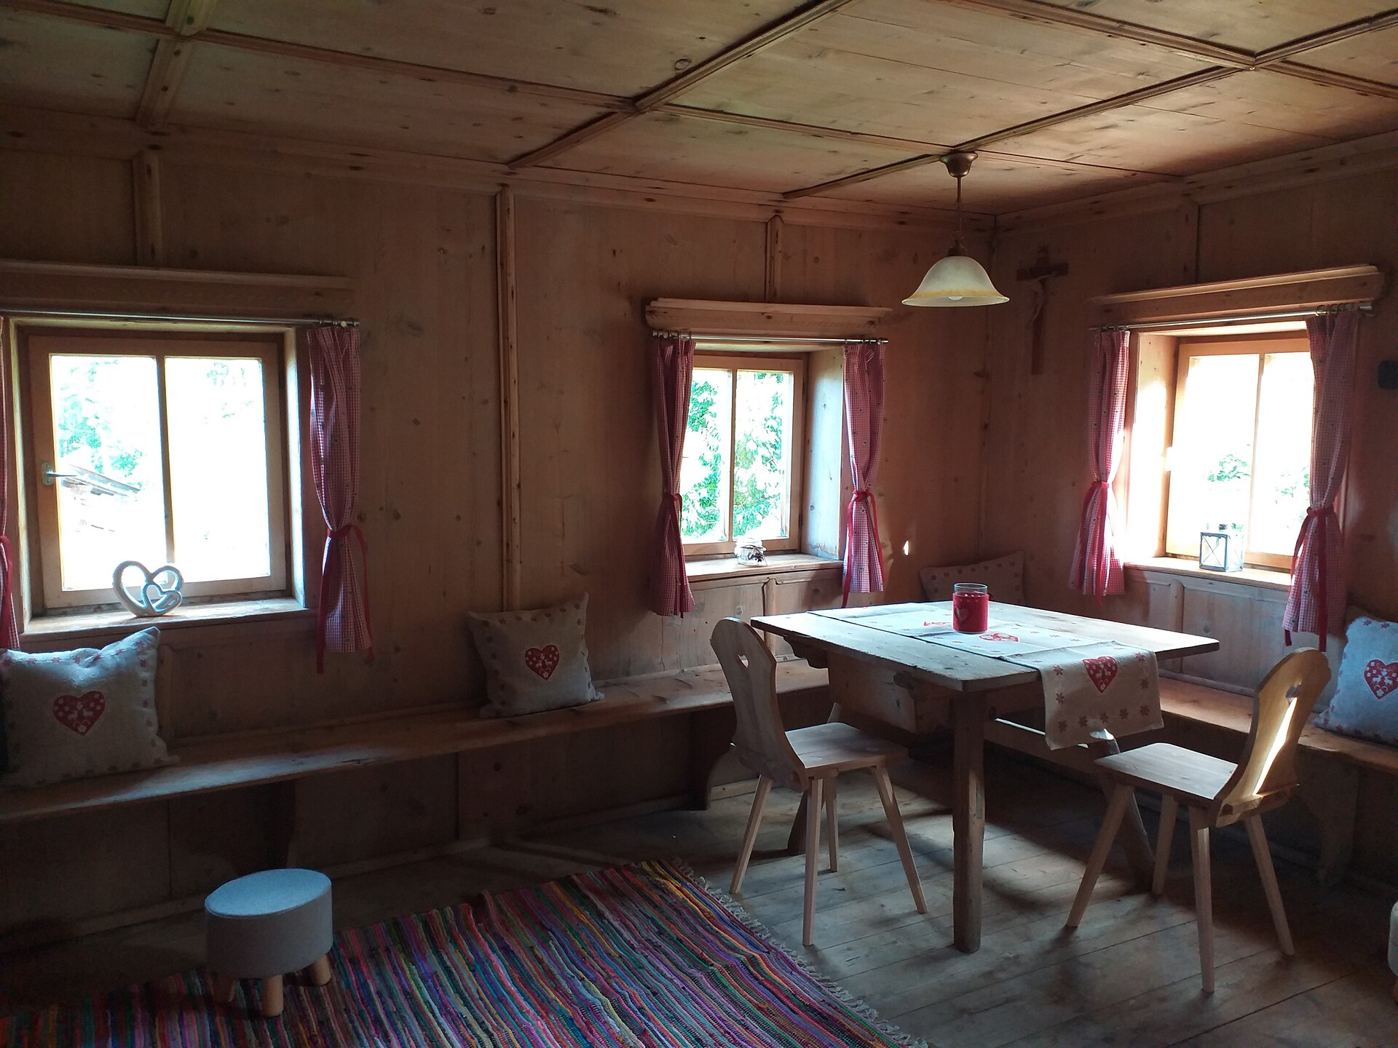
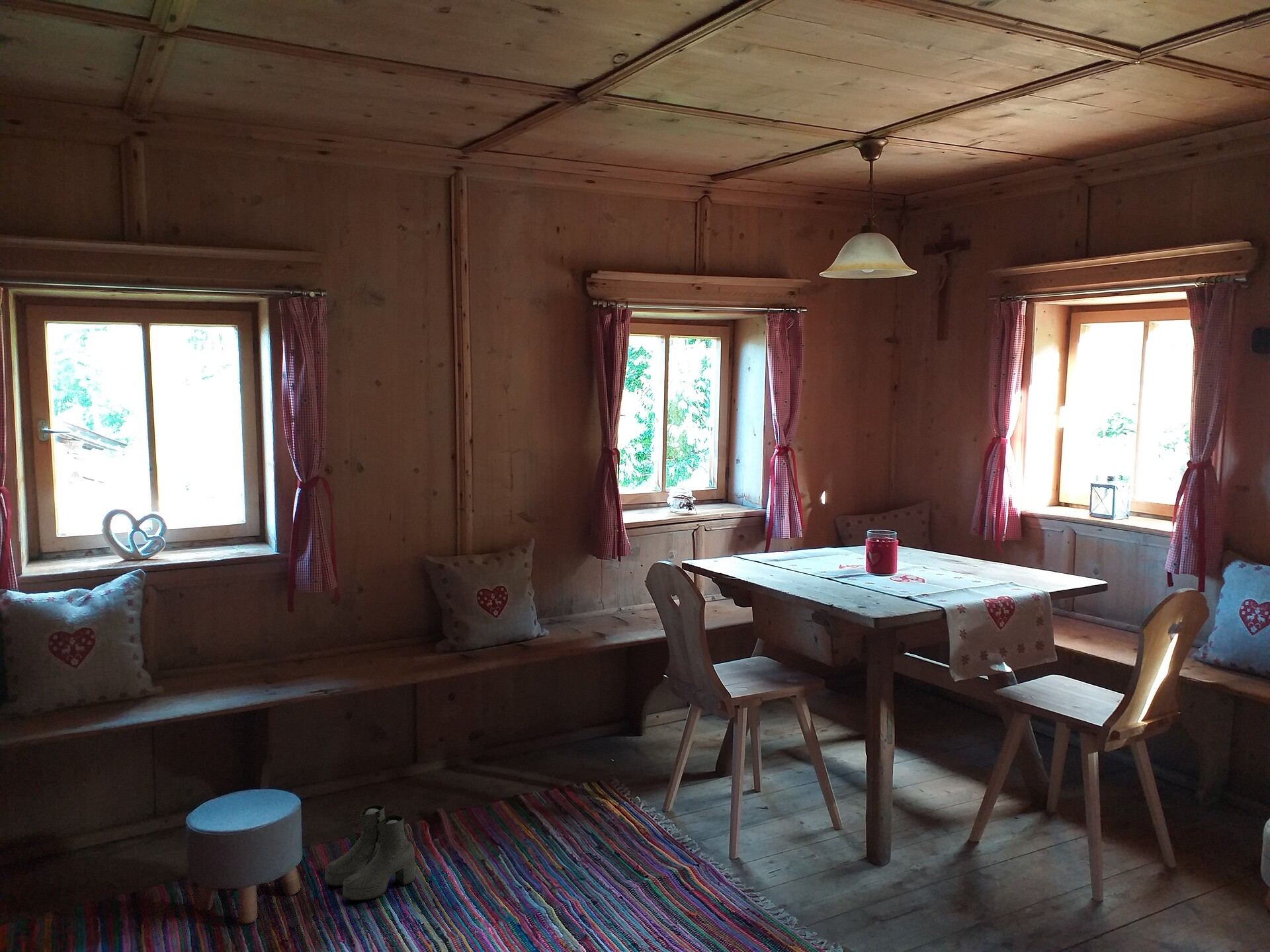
+ boots [324,805,415,901]
